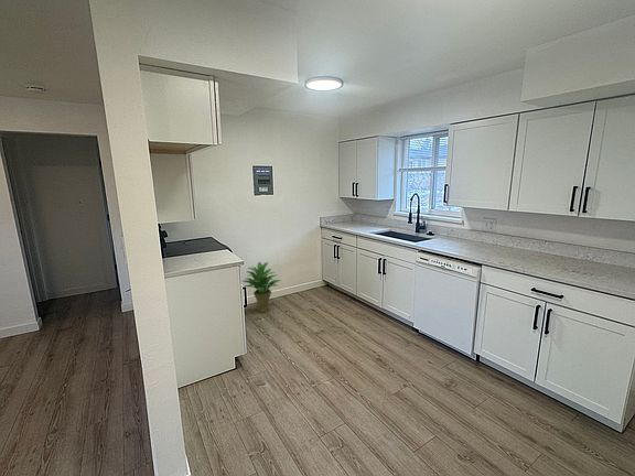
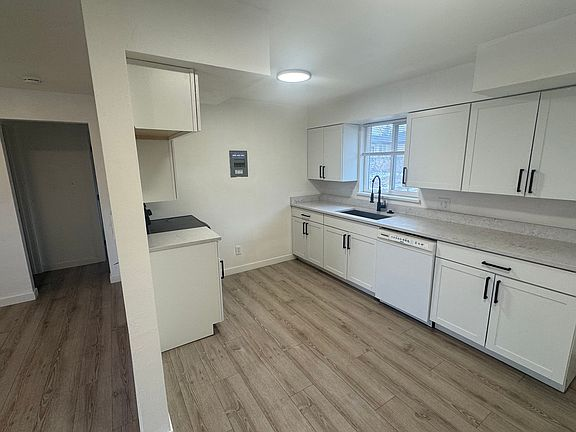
- potted plant [241,261,281,314]
